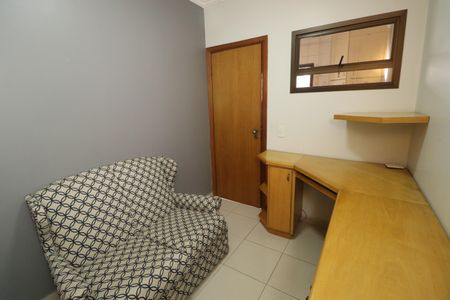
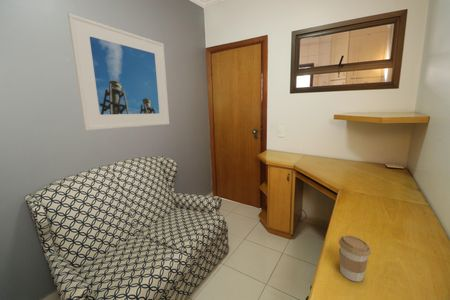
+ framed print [67,12,170,131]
+ coffee cup [338,234,372,282]
